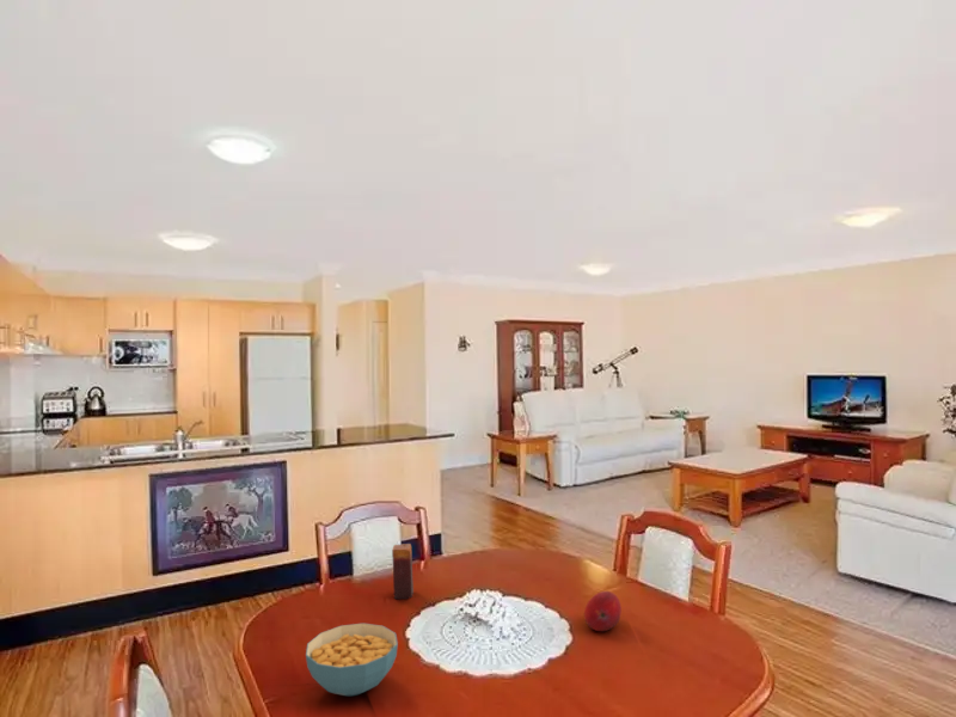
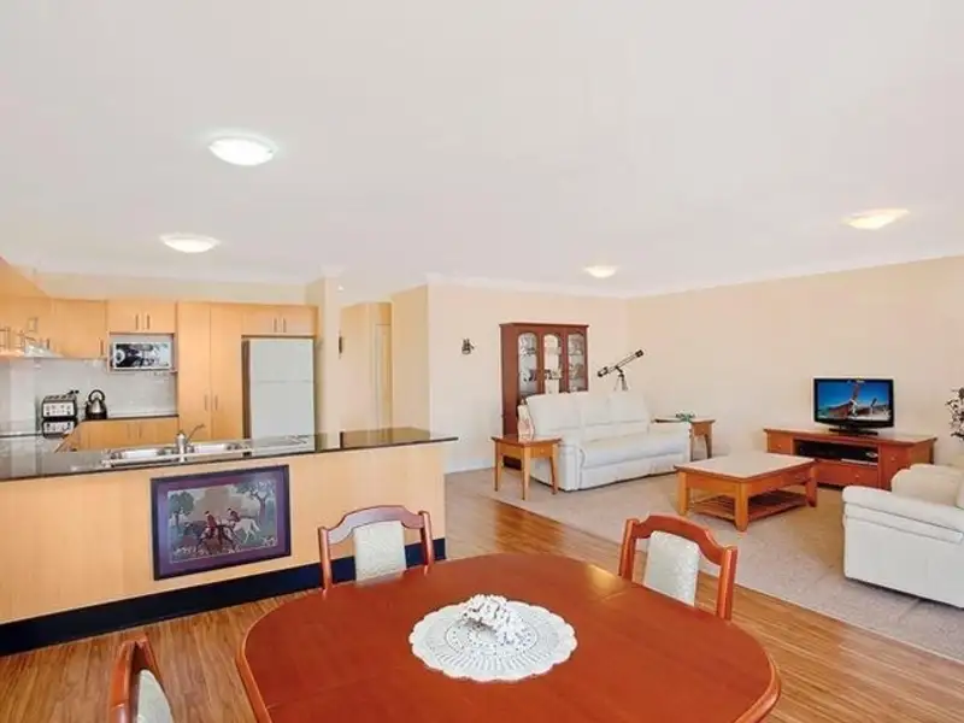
- cereal bowl [305,623,399,697]
- candle [391,543,415,600]
- fruit [583,590,623,632]
